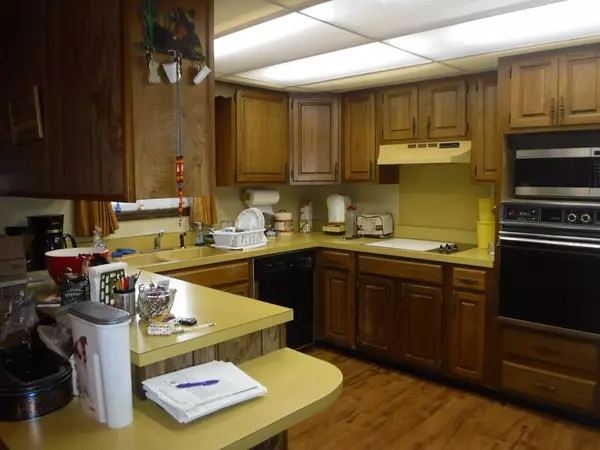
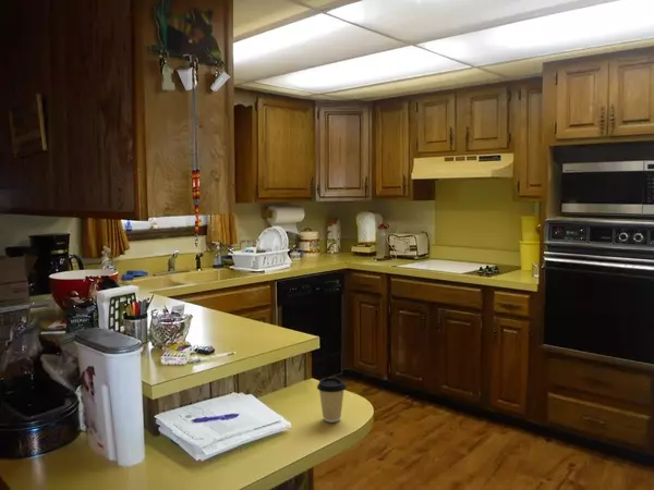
+ coffee cup [316,377,348,424]
